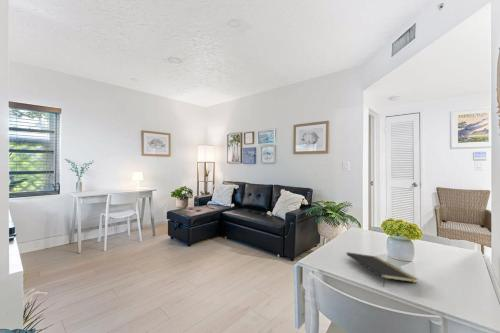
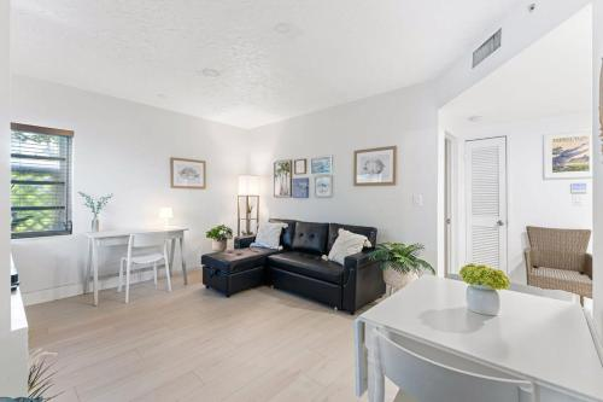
- notepad [346,251,419,288]
